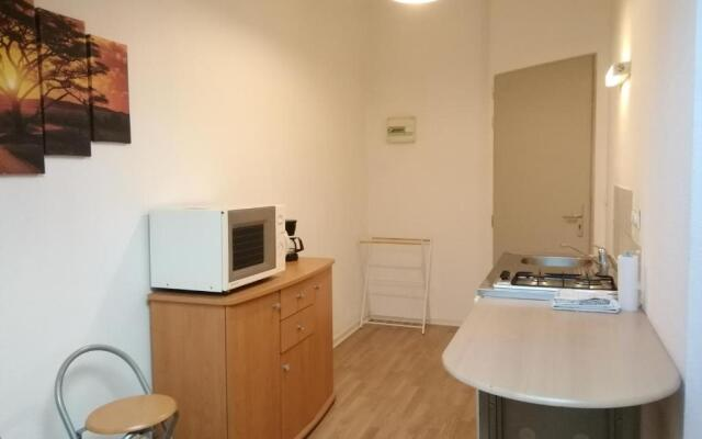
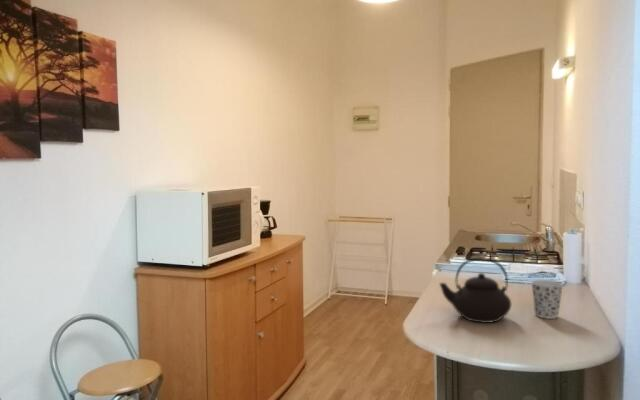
+ cup [530,279,564,320]
+ teapot [438,256,512,324]
